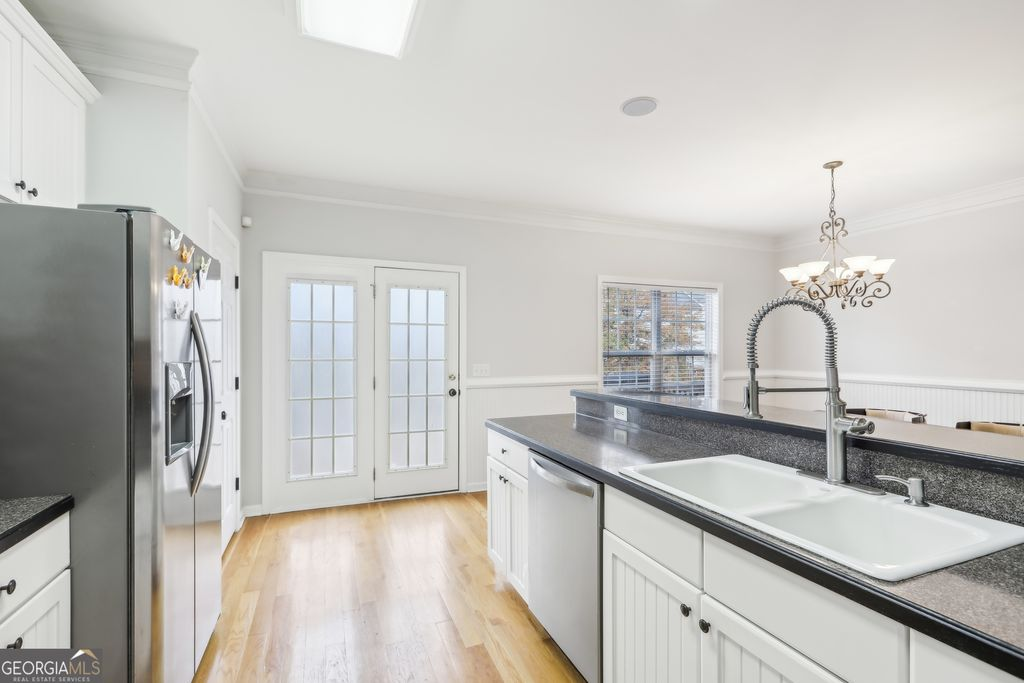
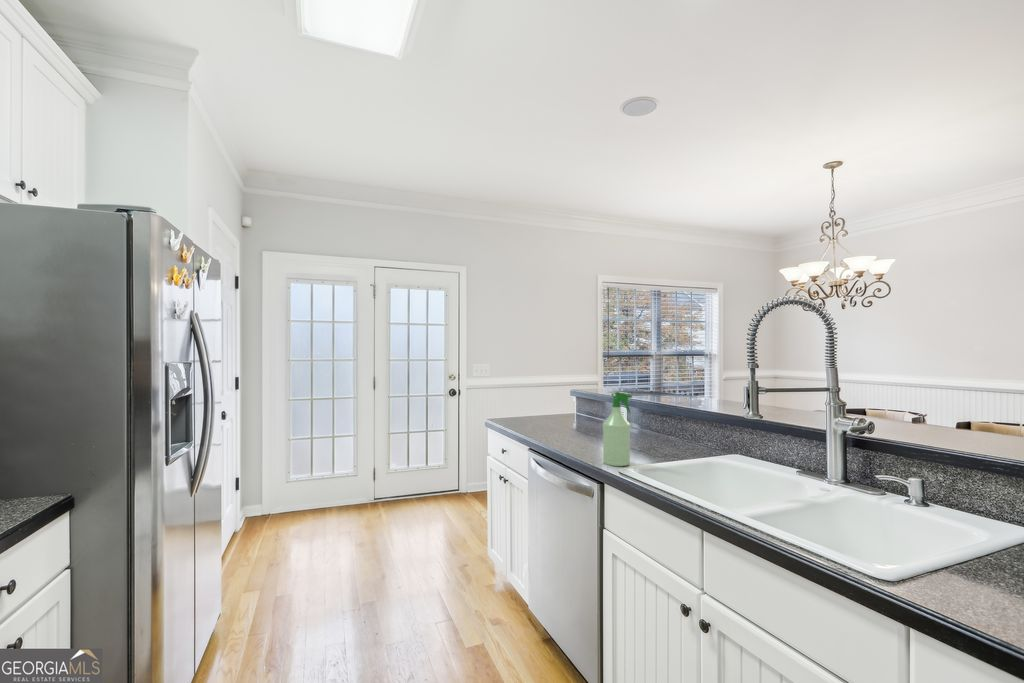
+ spray bottle [602,391,633,467]
